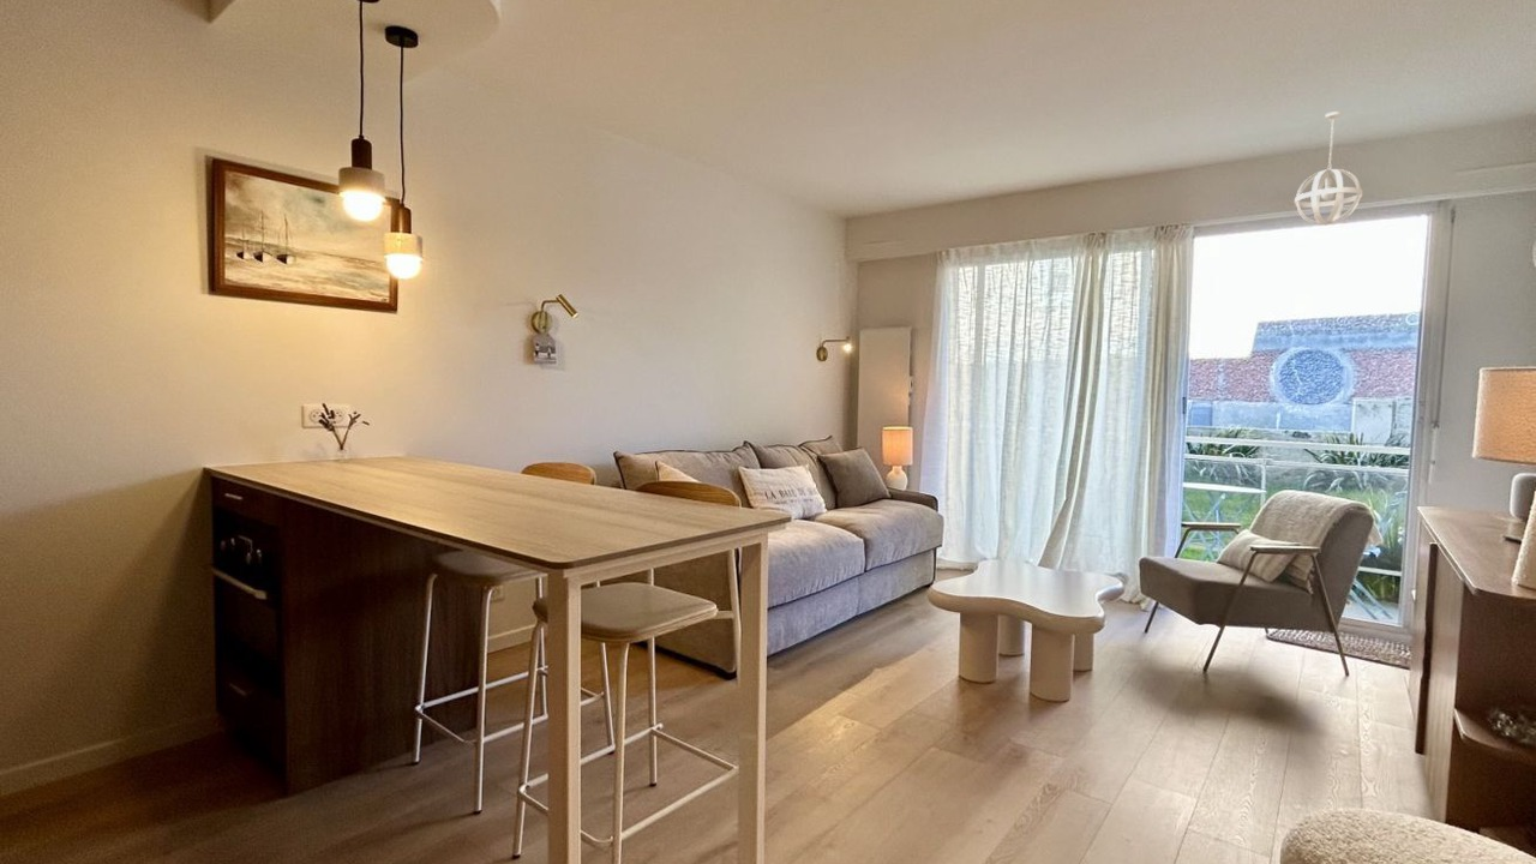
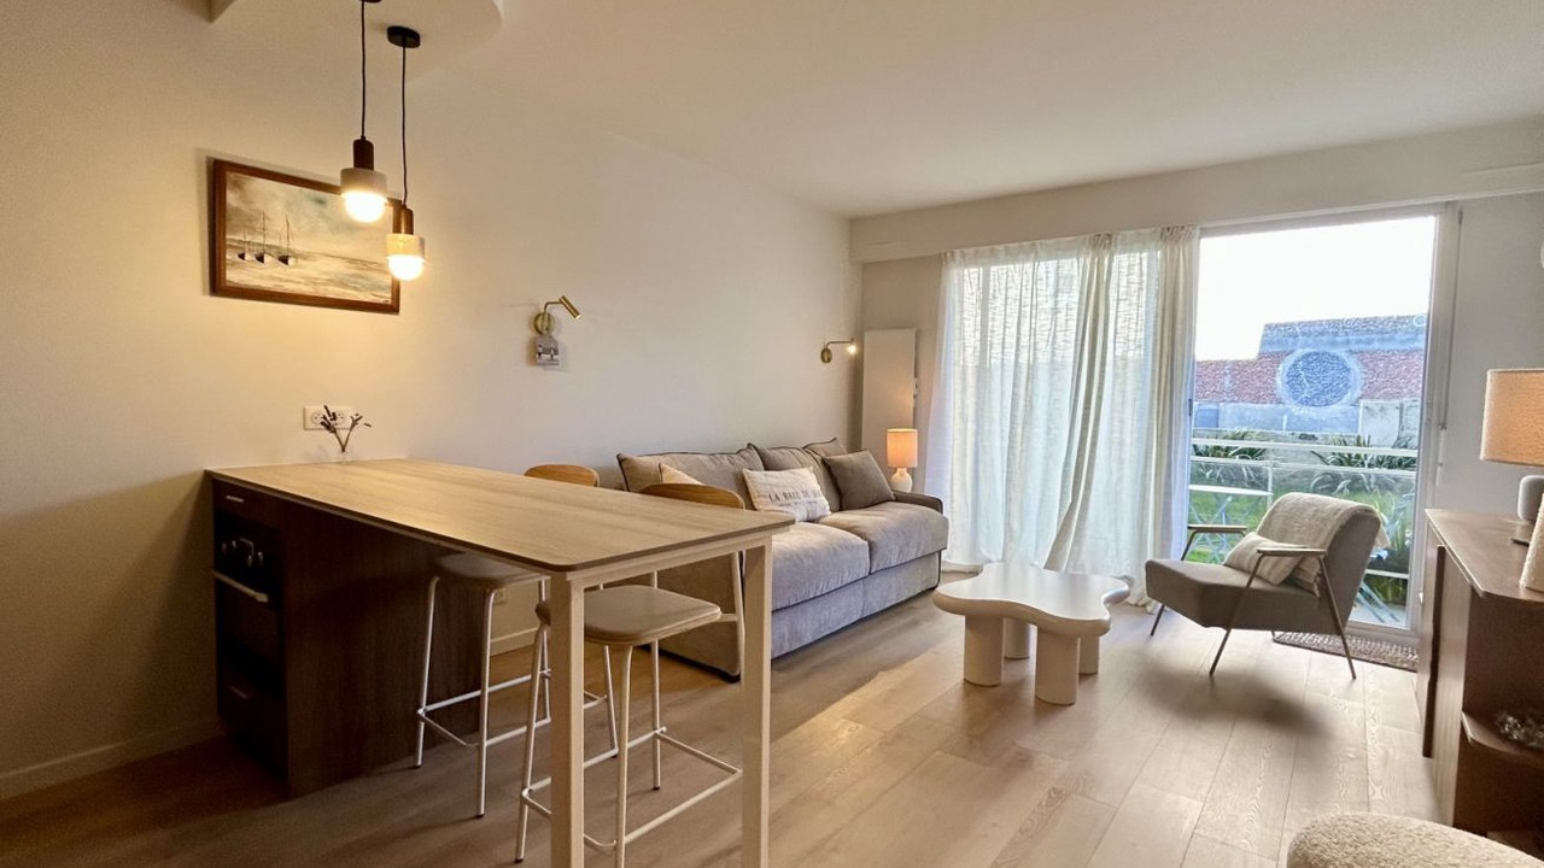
- pendant light [1294,110,1364,226]
